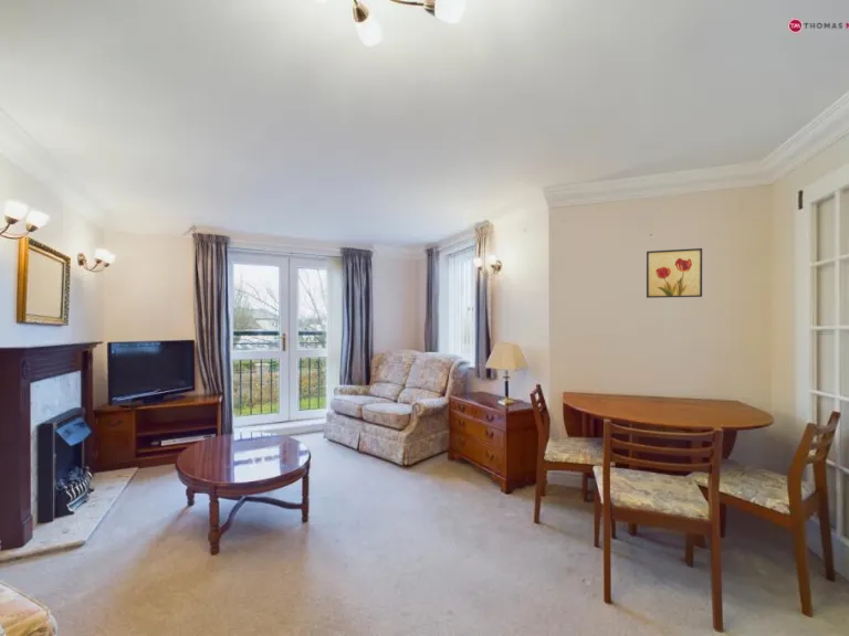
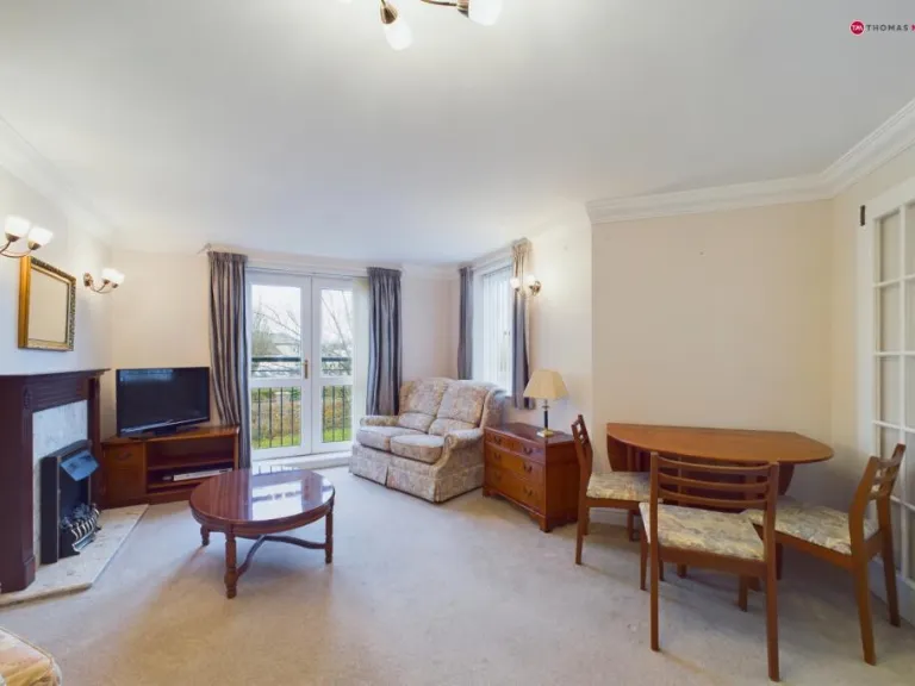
- wall art [646,247,703,299]
